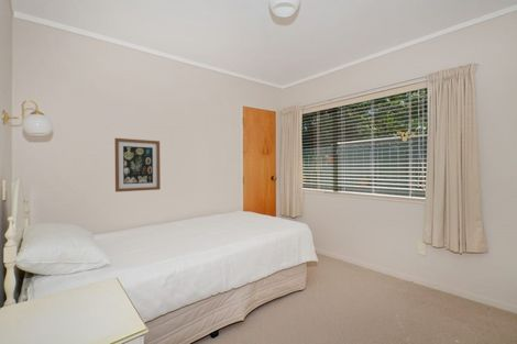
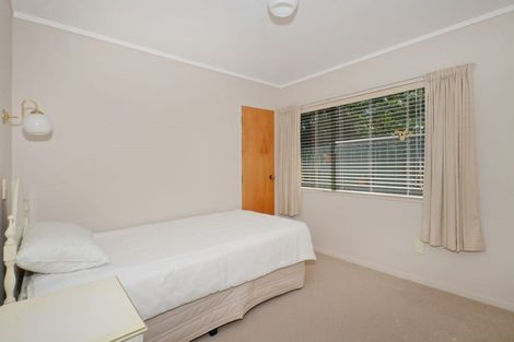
- wall art [113,137,162,193]
